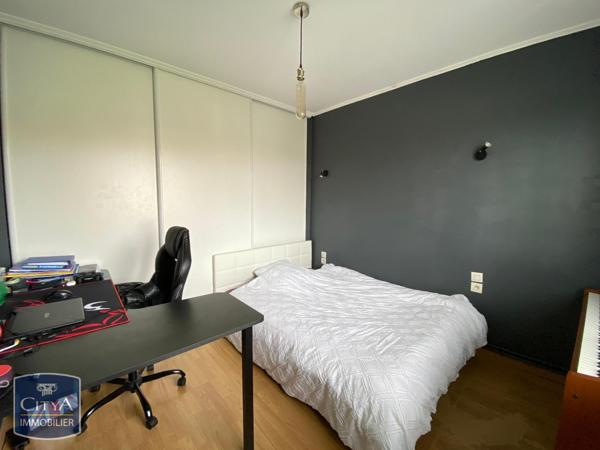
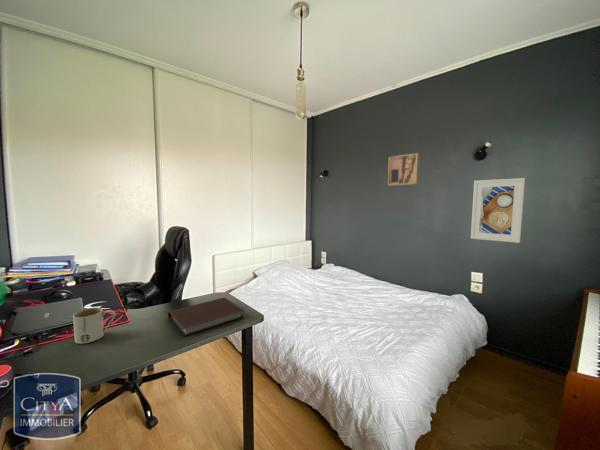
+ mug [72,307,116,345]
+ notebook [167,297,245,338]
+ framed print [470,177,526,244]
+ wall art [387,152,420,187]
